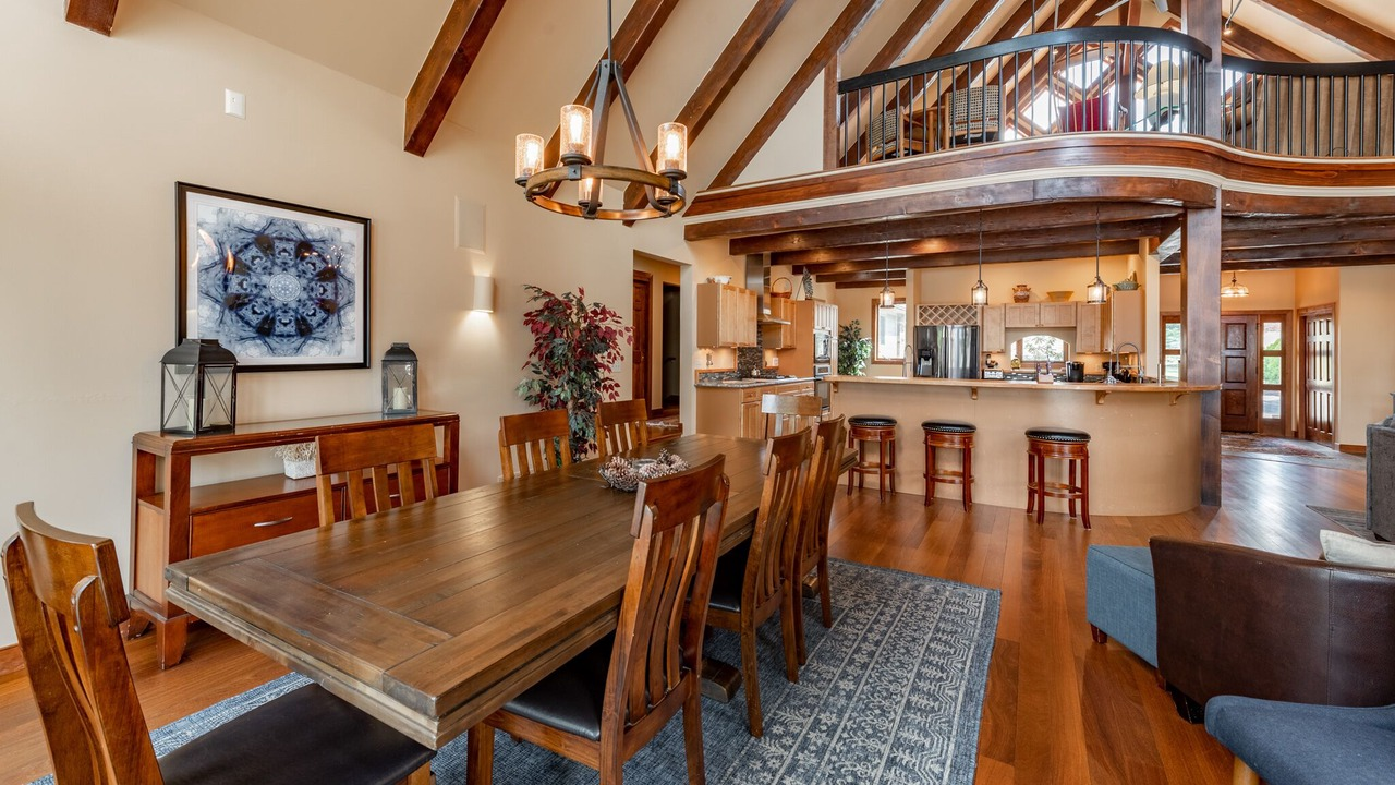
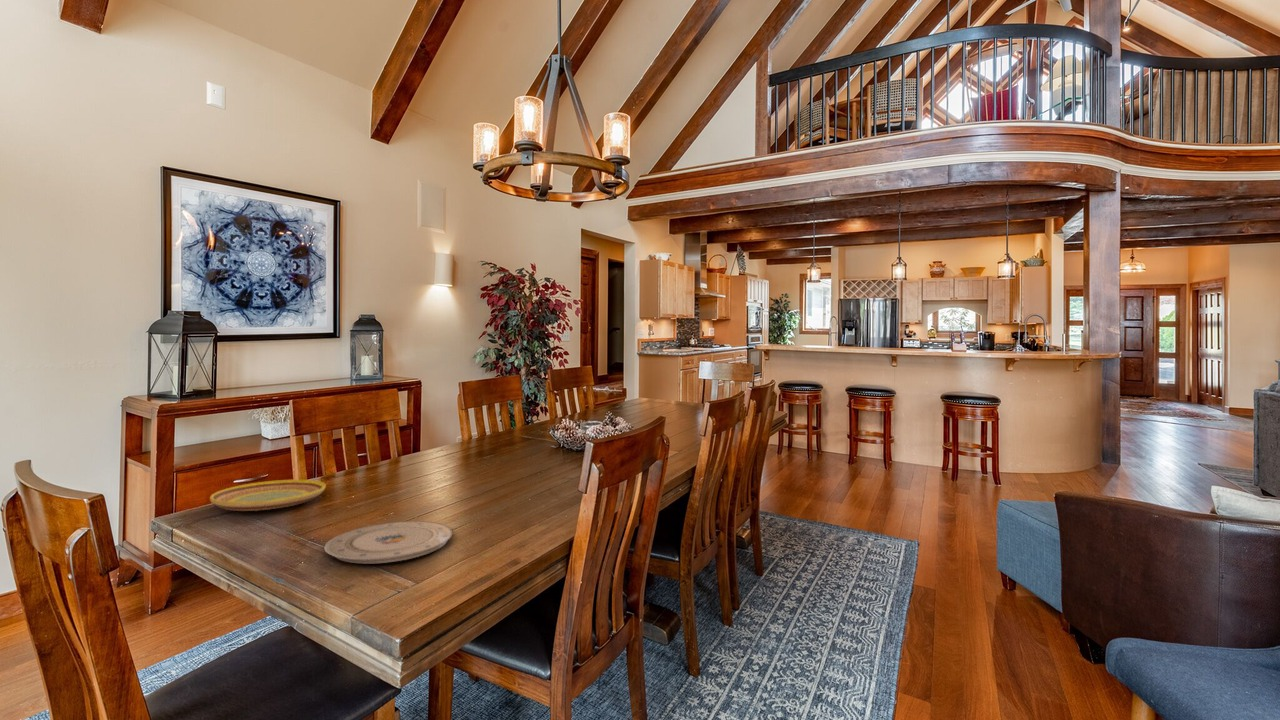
+ plate [209,479,327,512]
+ plate [324,520,454,564]
